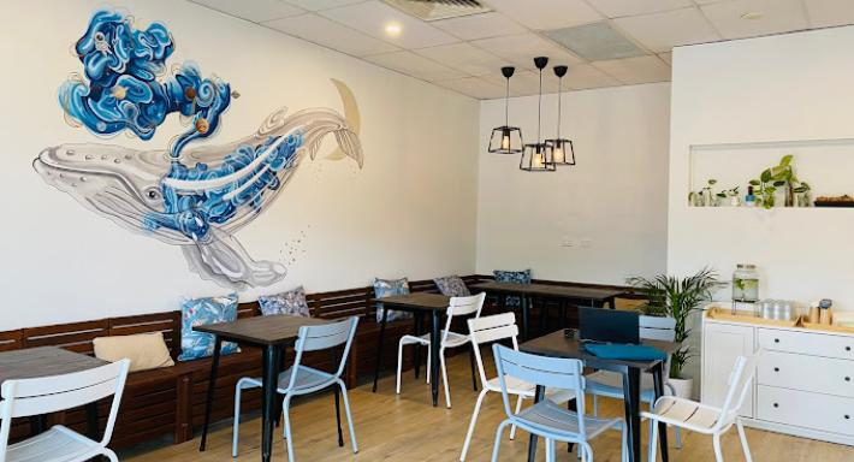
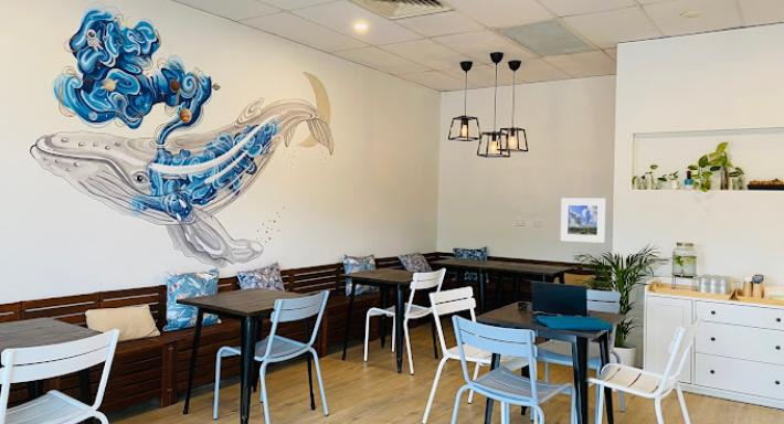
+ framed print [560,198,606,244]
